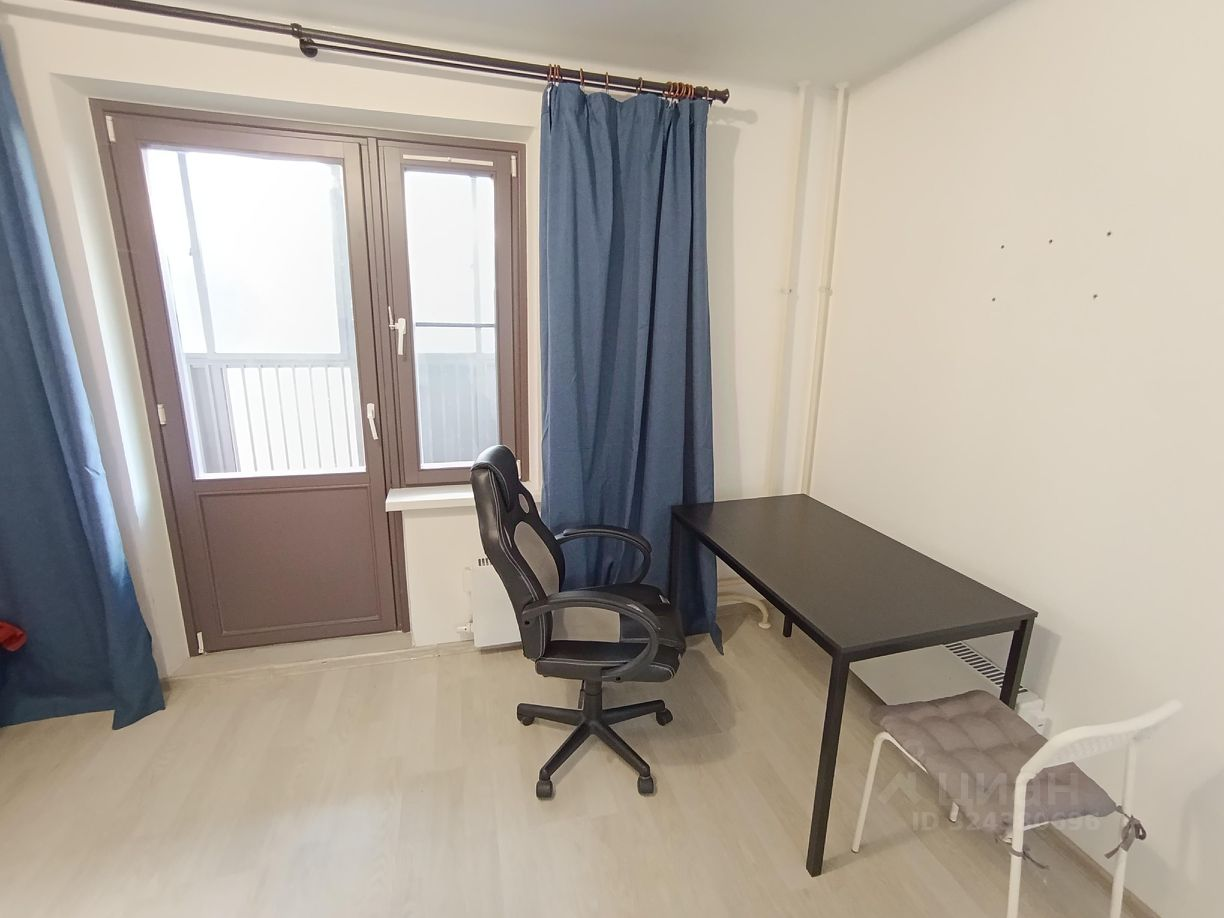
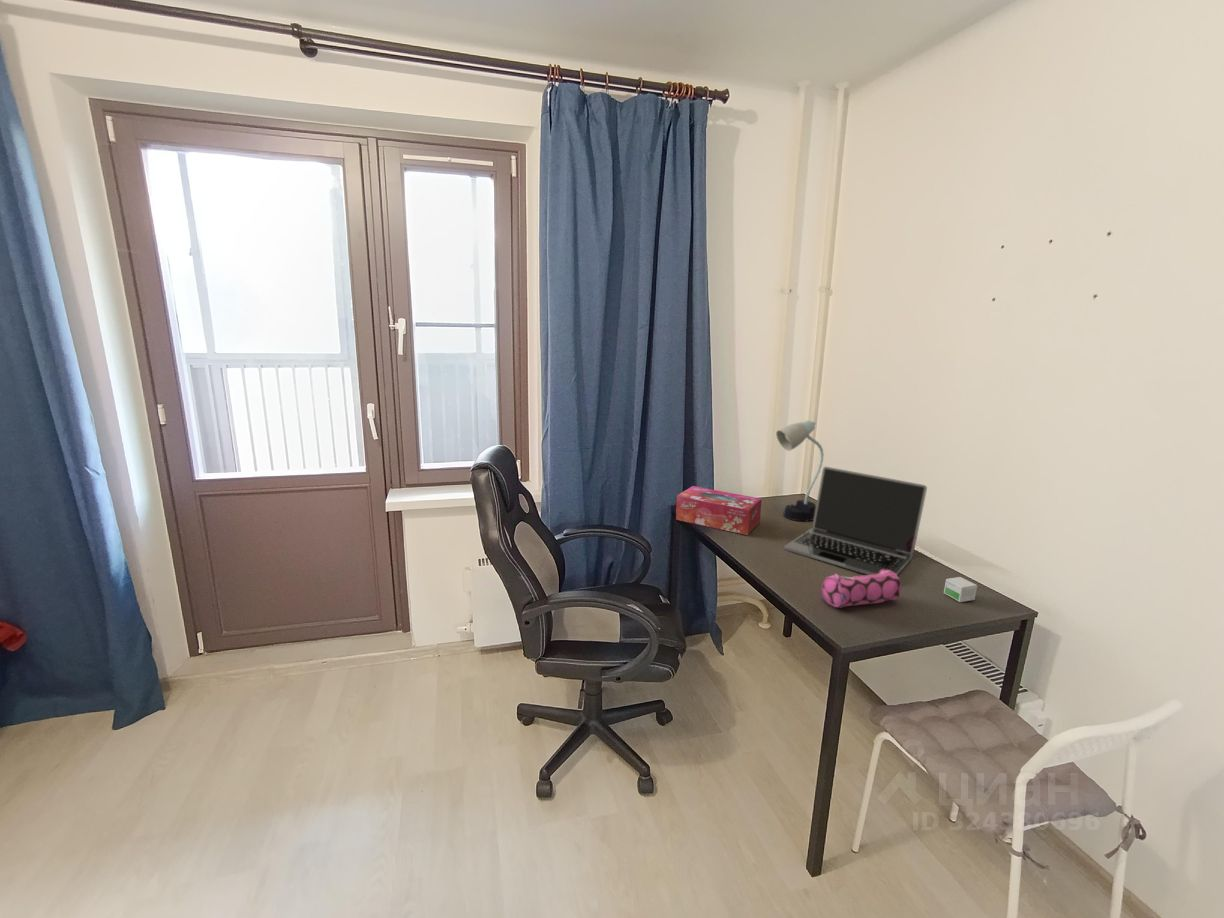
+ laptop [784,466,928,576]
+ small box [943,576,978,603]
+ tissue box [675,485,763,536]
+ desk lamp [775,419,825,522]
+ pencil case [821,569,902,609]
